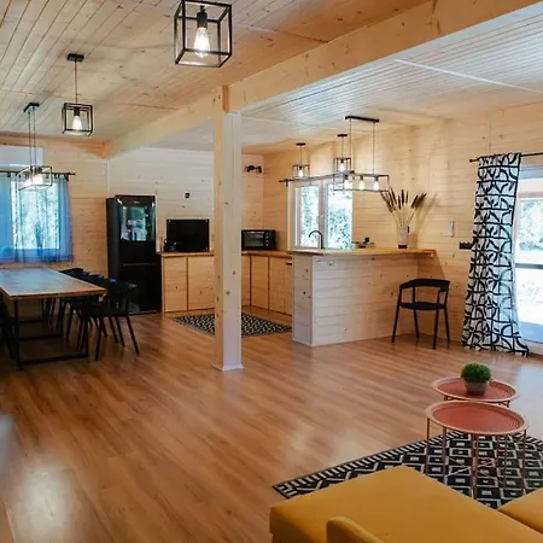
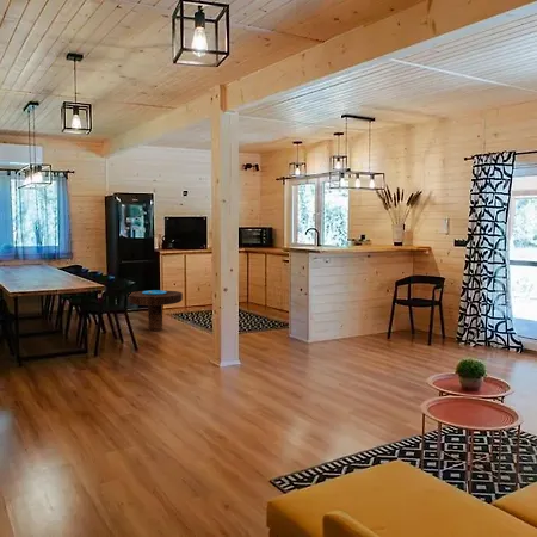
+ side table [126,289,184,332]
